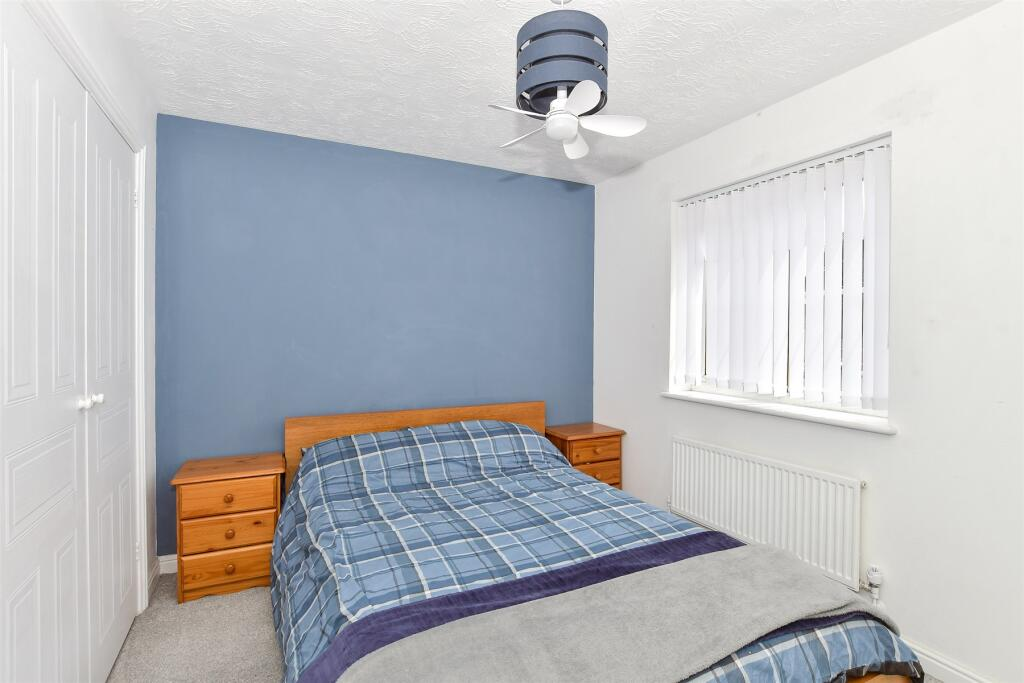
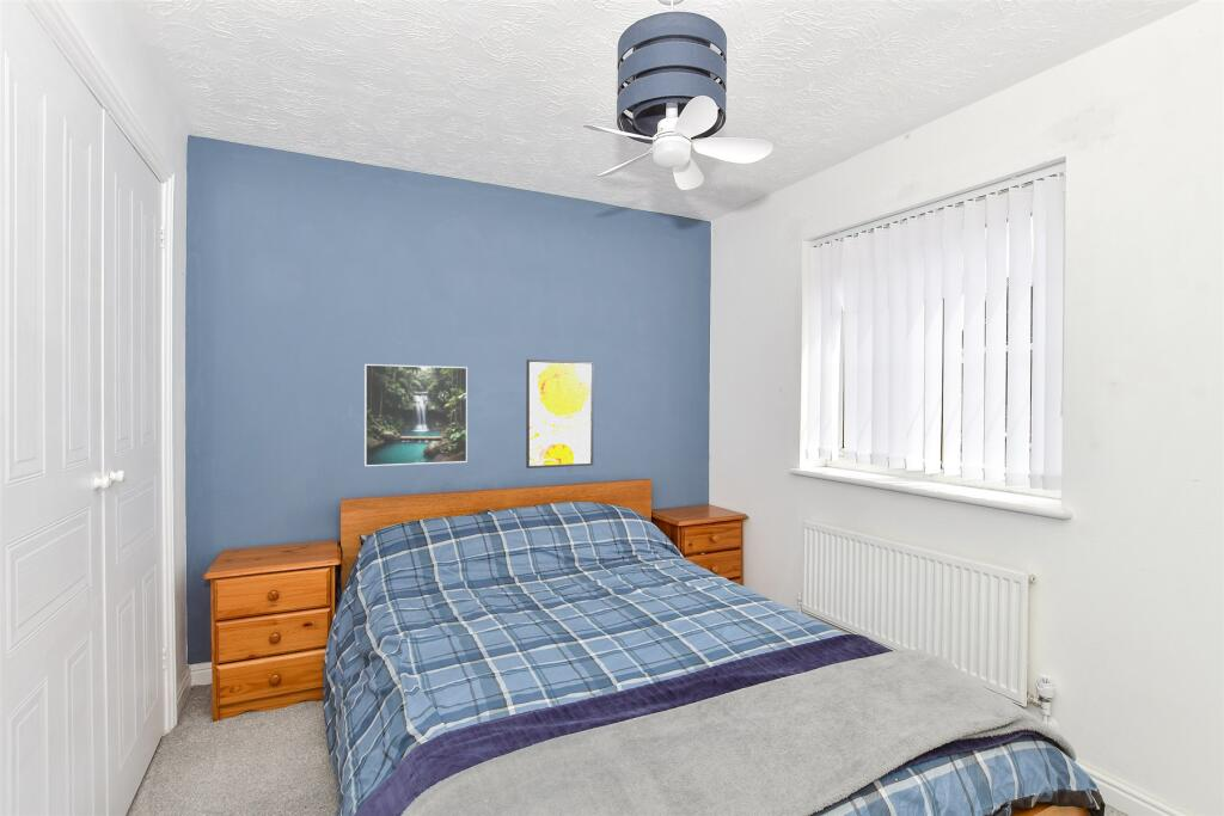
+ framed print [525,358,595,470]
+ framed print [363,363,469,467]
